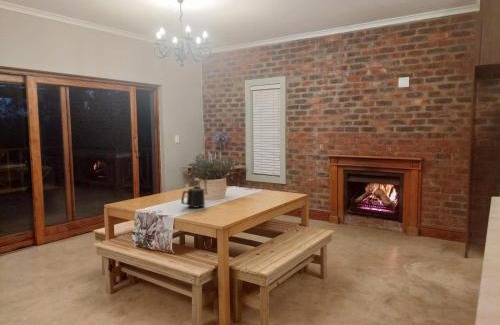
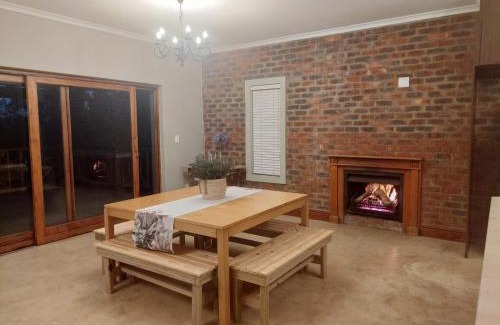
- mug [180,185,206,209]
